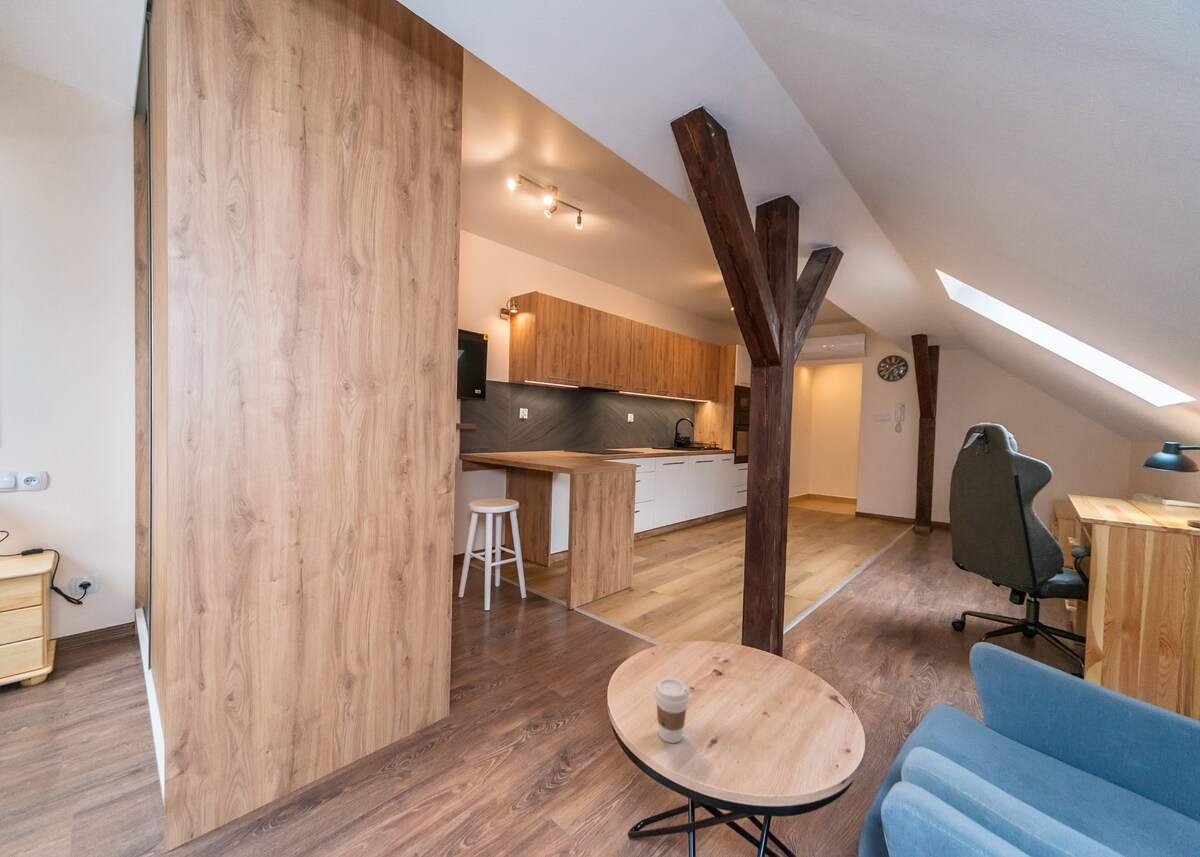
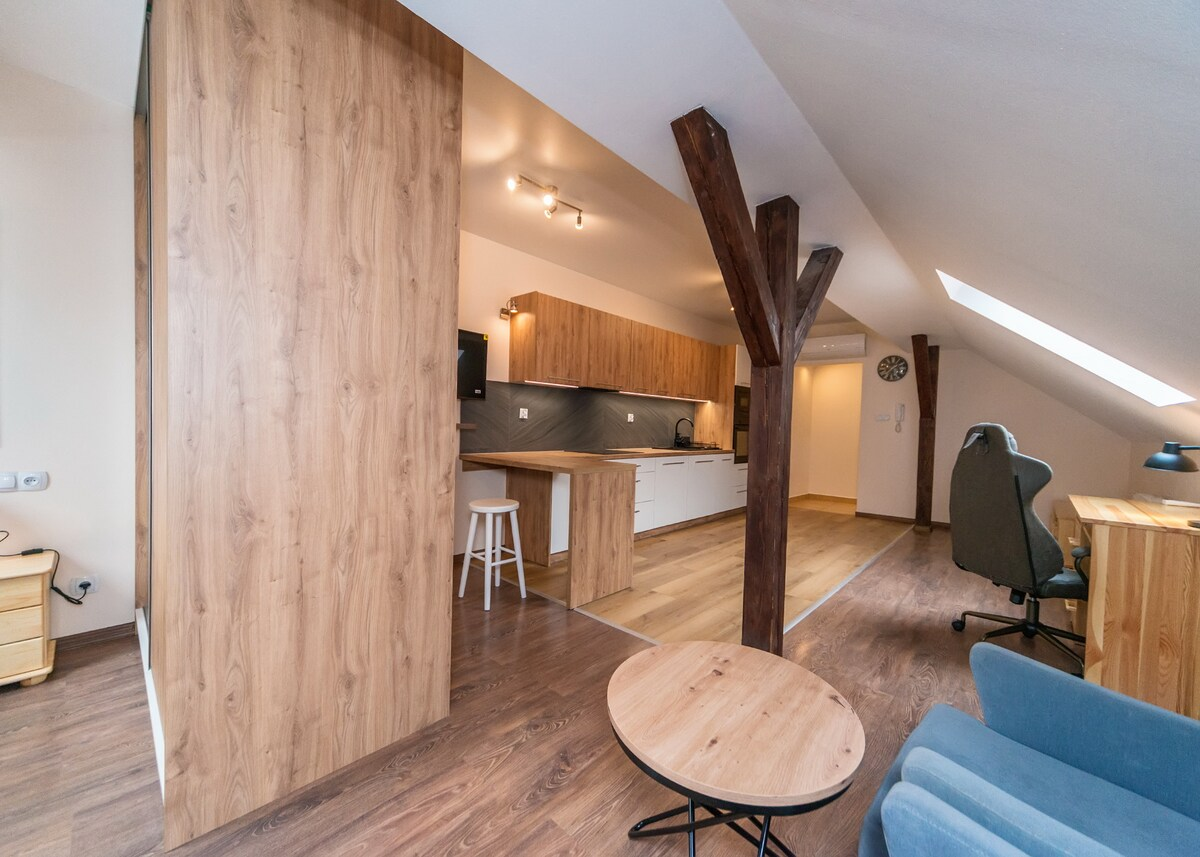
- coffee cup [653,677,692,744]
